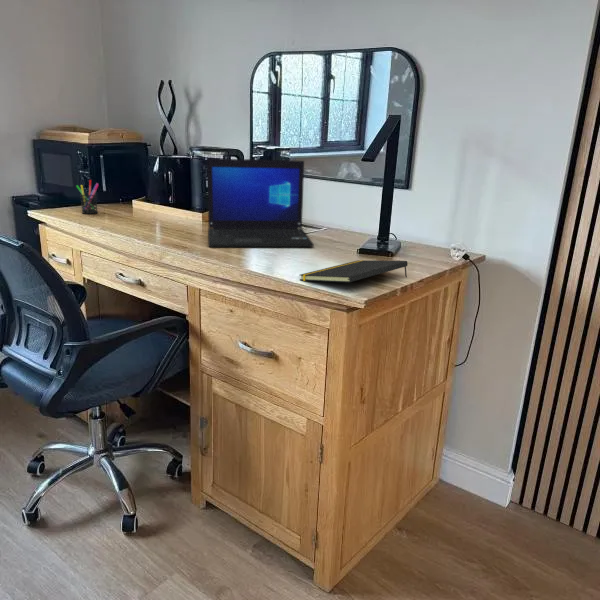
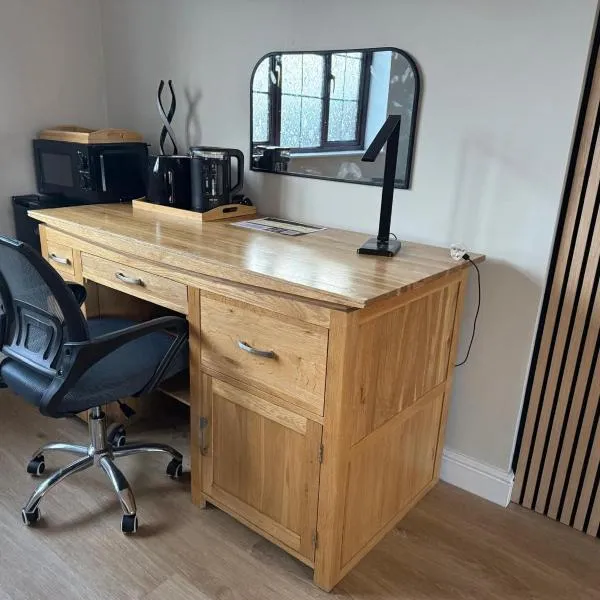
- pen holder [75,179,100,215]
- notepad [299,259,409,283]
- laptop [206,158,315,248]
